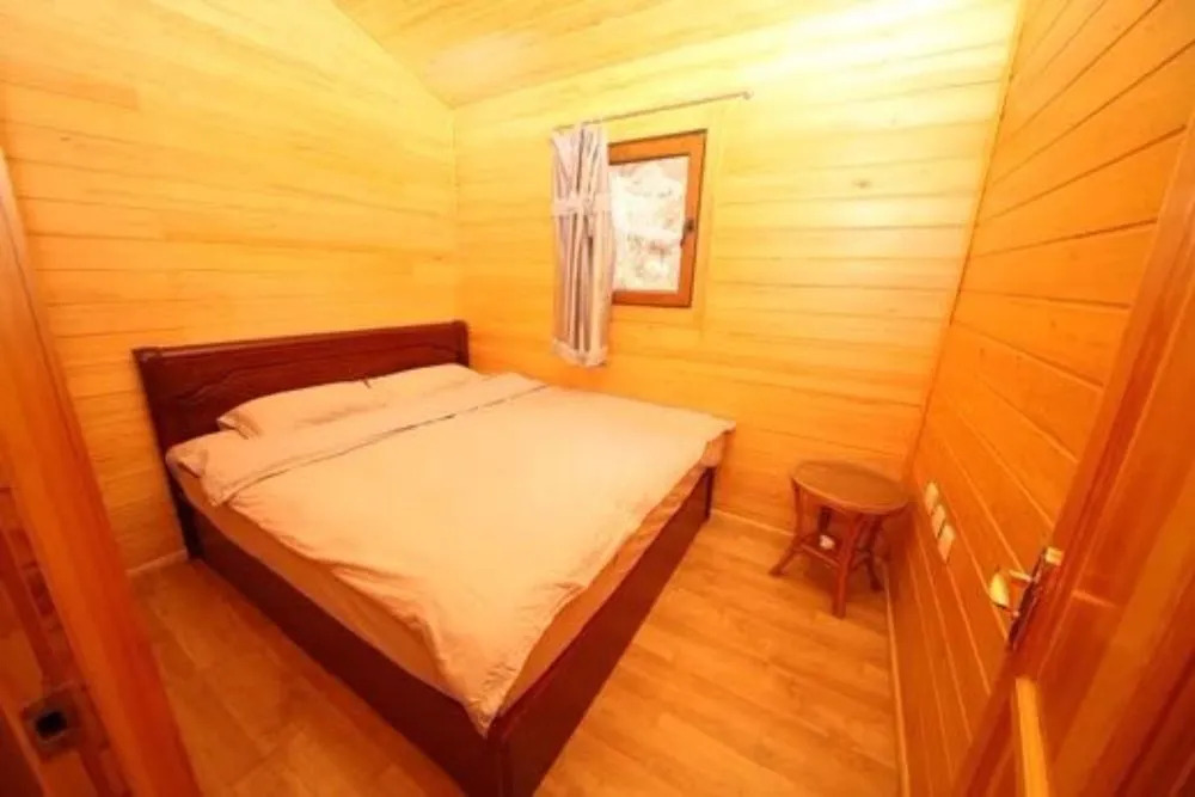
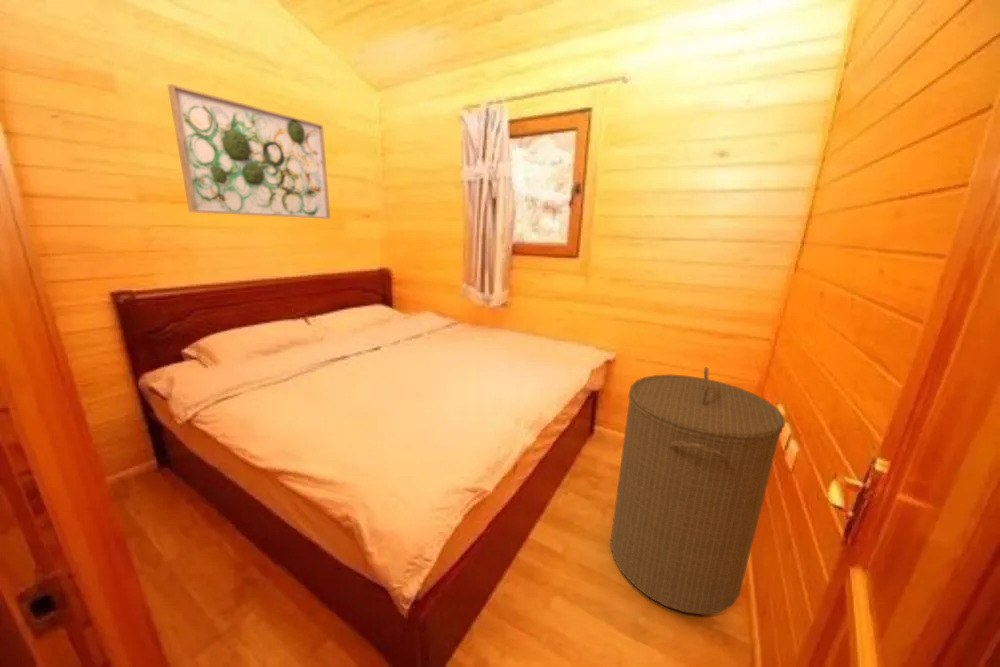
+ laundry hamper [609,366,785,615]
+ wall art [167,83,331,220]
